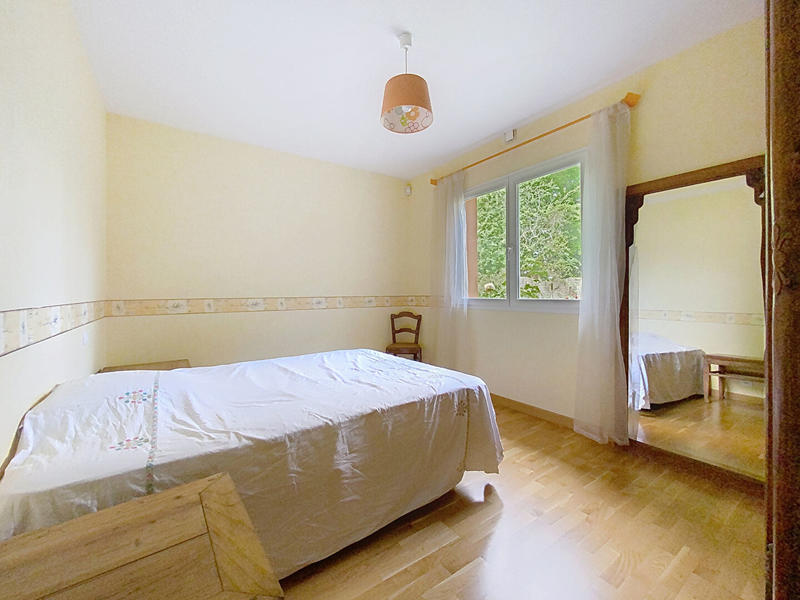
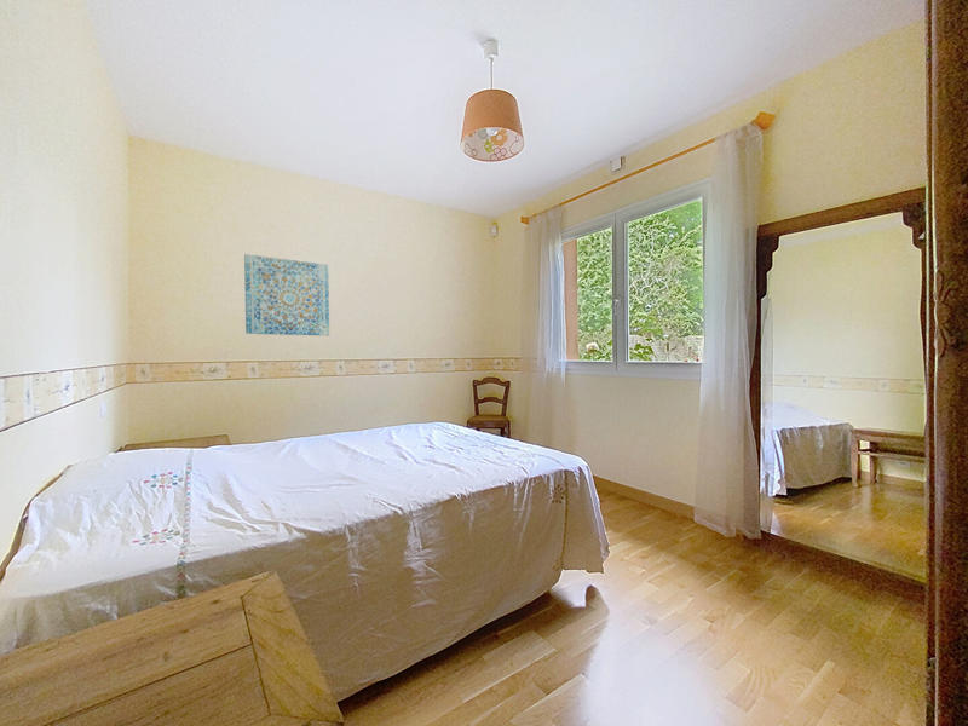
+ wall art [243,253,330,336]
